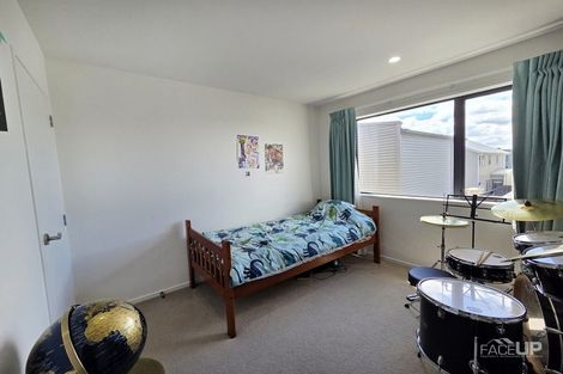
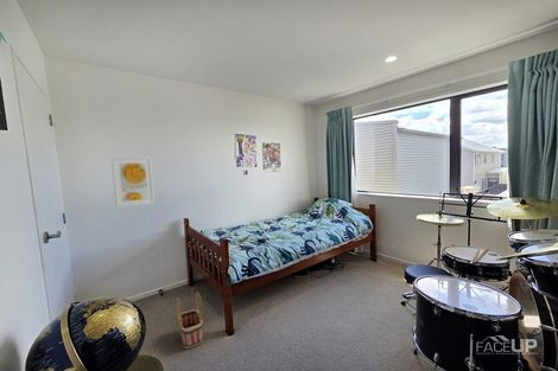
+ basket [176,292,204,350]
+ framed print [110,156,156,210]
